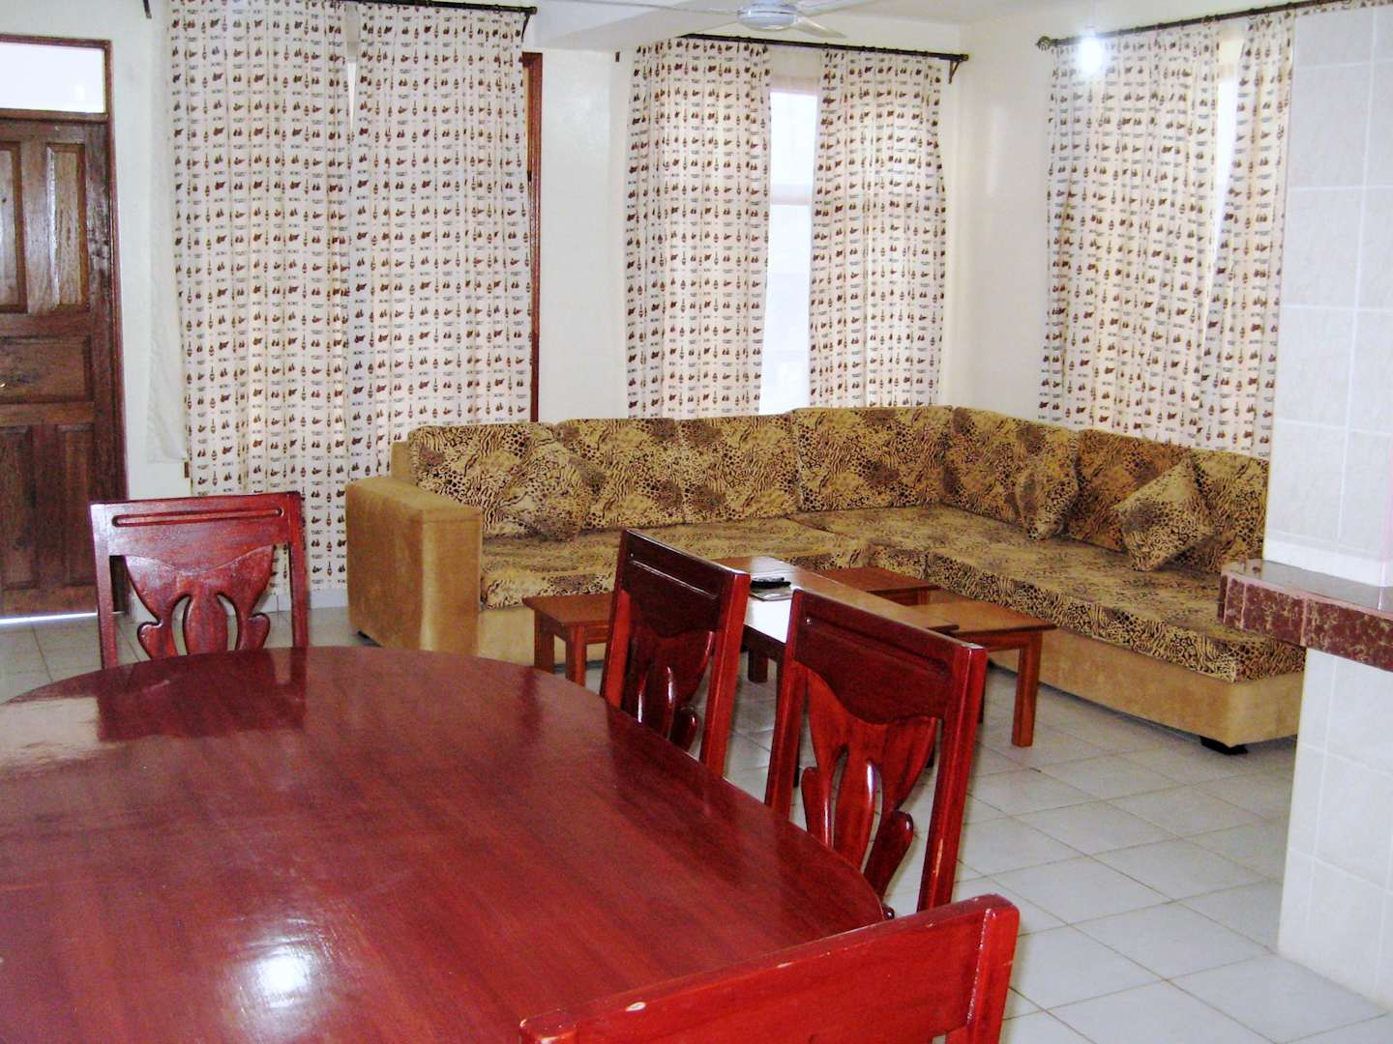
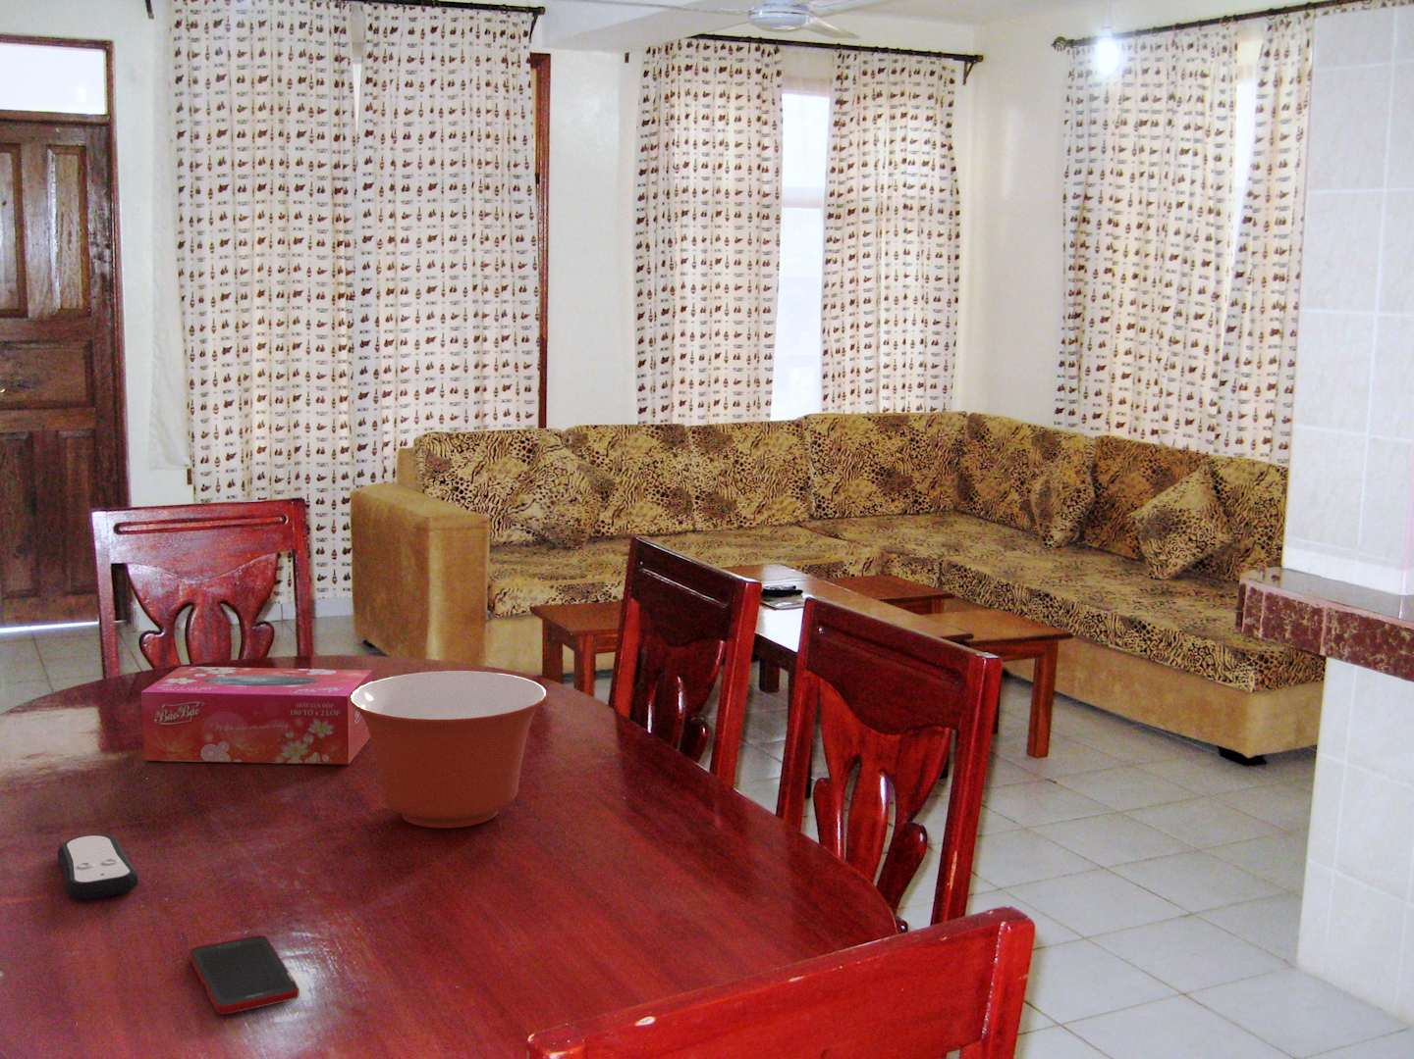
+ mixing bowl [350,670,548,829]
+ remote control [57,833,140,900]
+ cell phone [188,934,301,1015]
+ tissue box [140,666,373,765]
